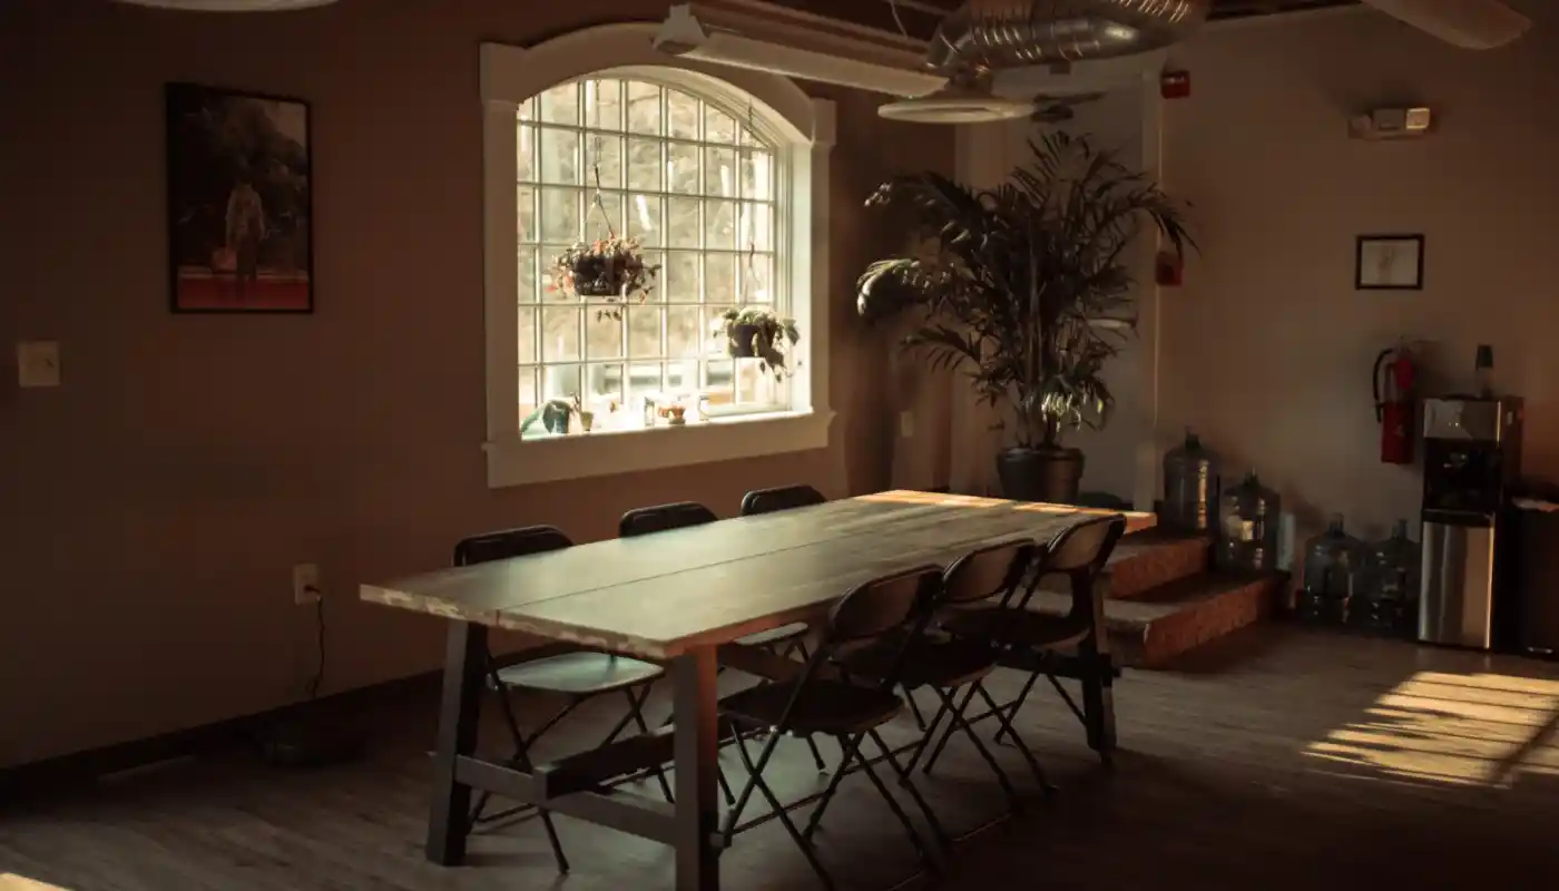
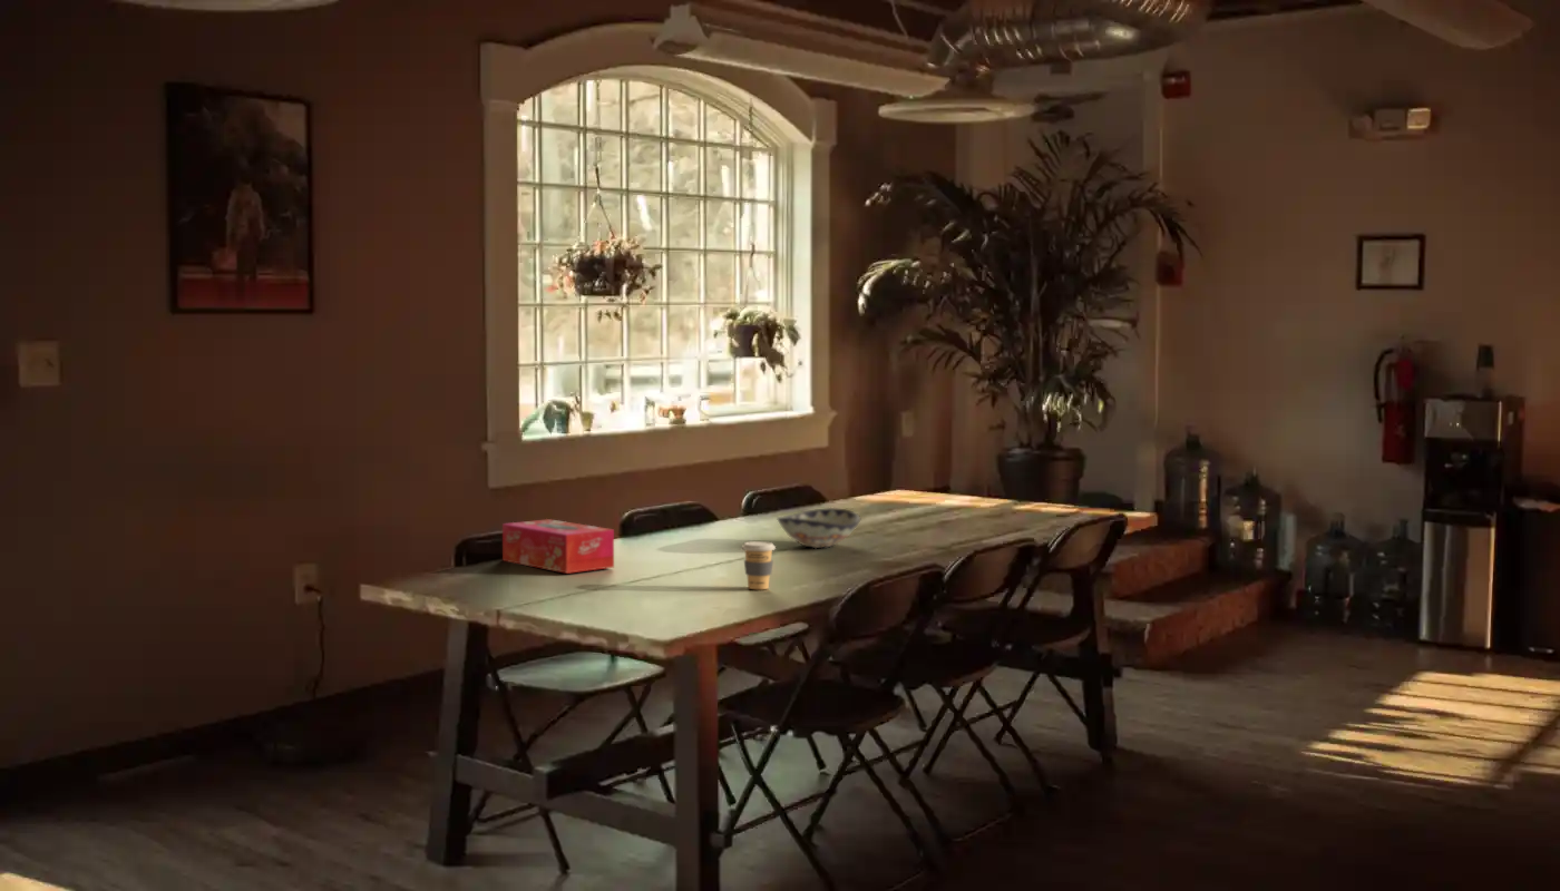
+ tissue box [501,518,615,575]
+ coffee cup [741,540,777,590]
+ decorative bowl [776,507,861,549]
